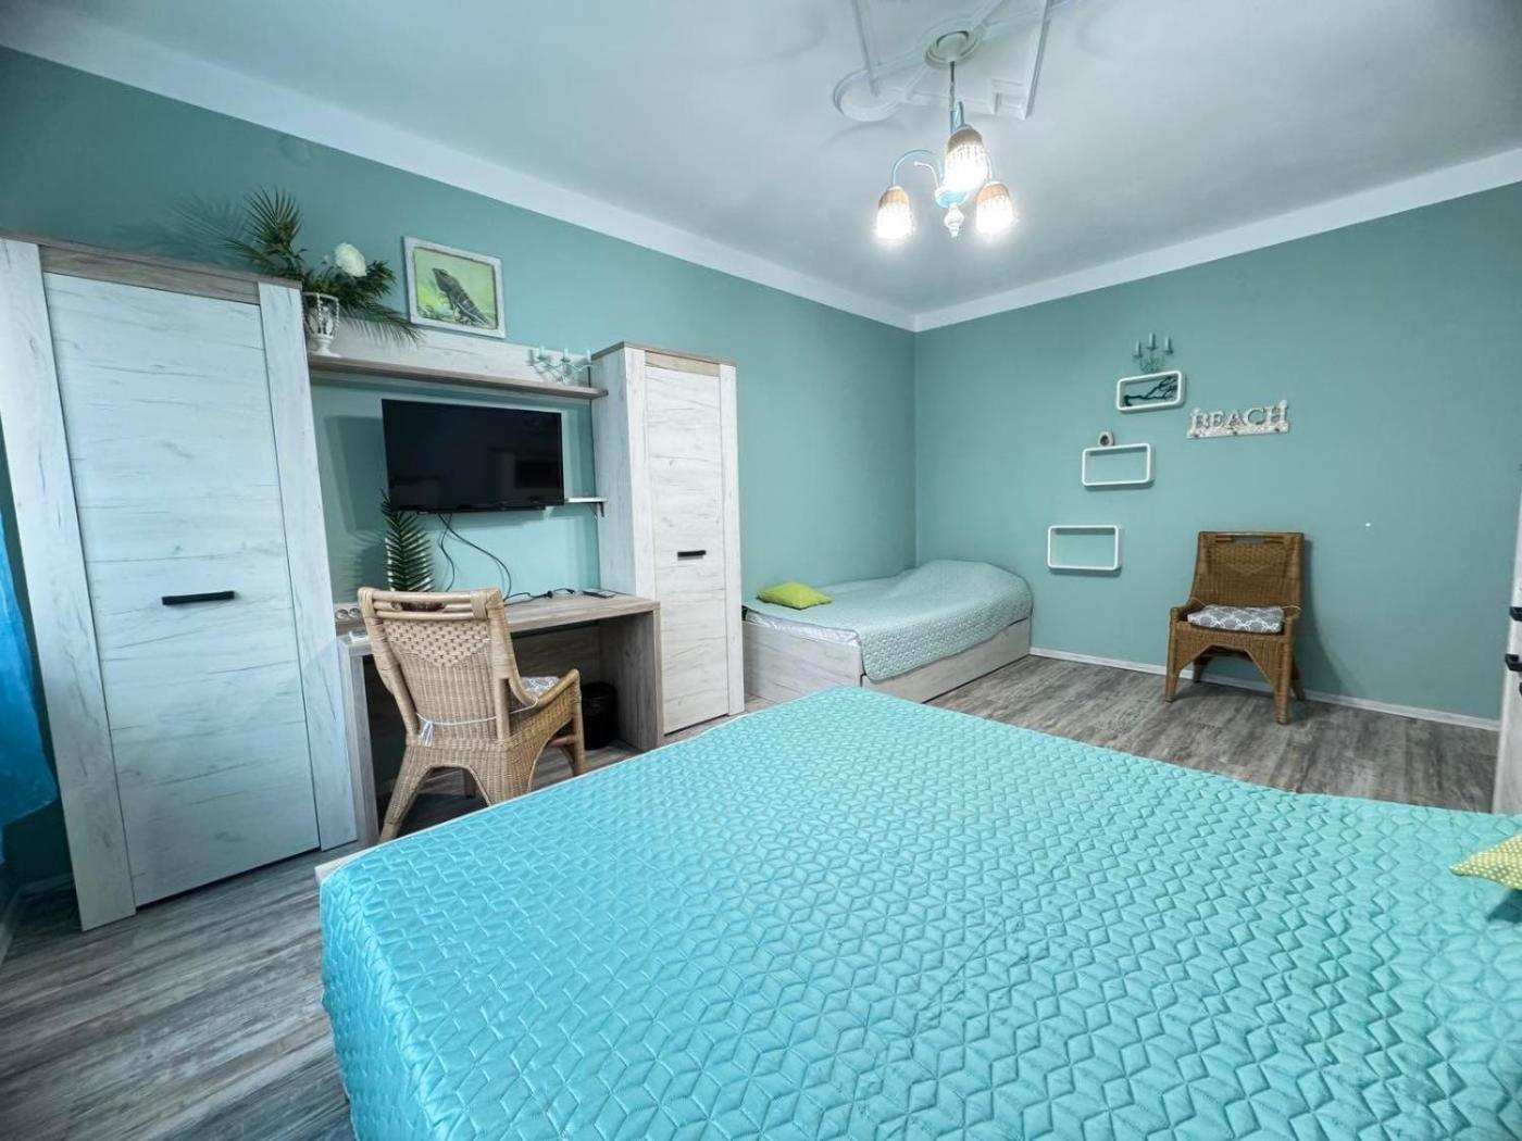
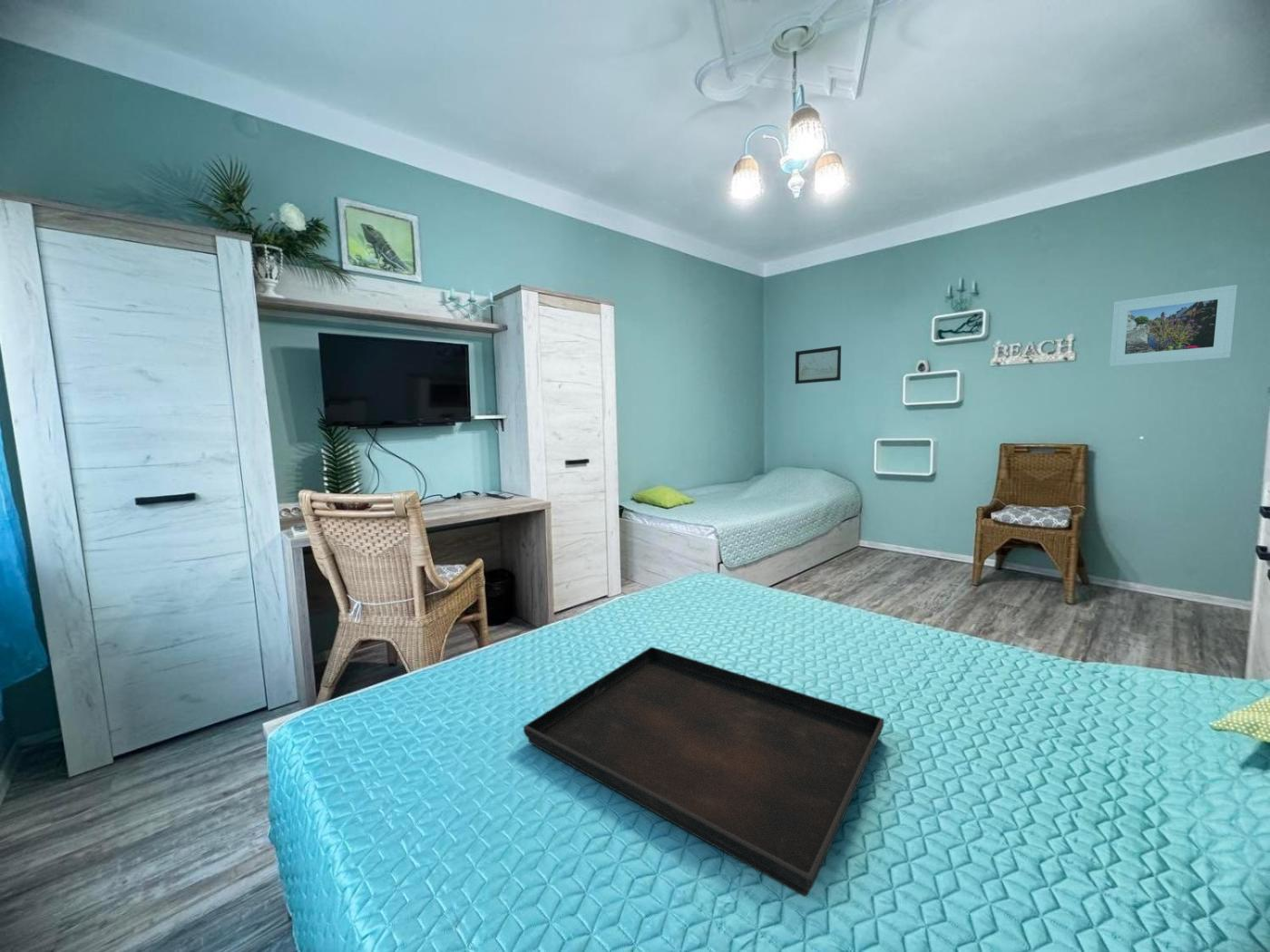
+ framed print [1109,284,1238,367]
+ serving tray [523,646,884,898]
+ wall art [795,345,842,384]
